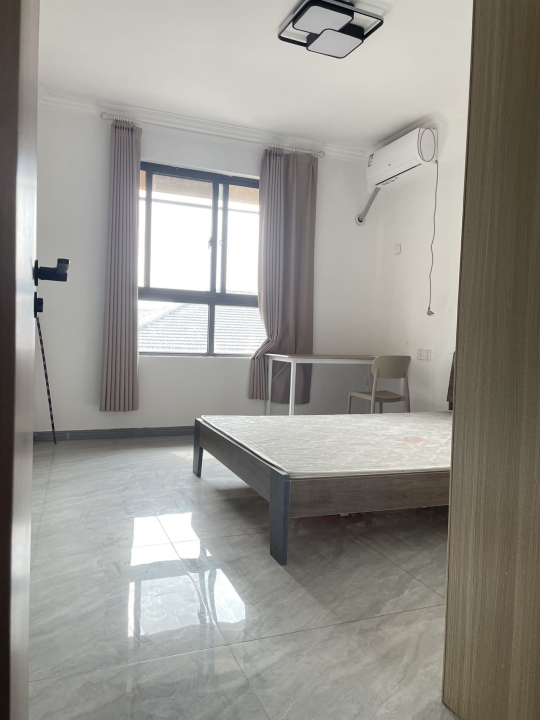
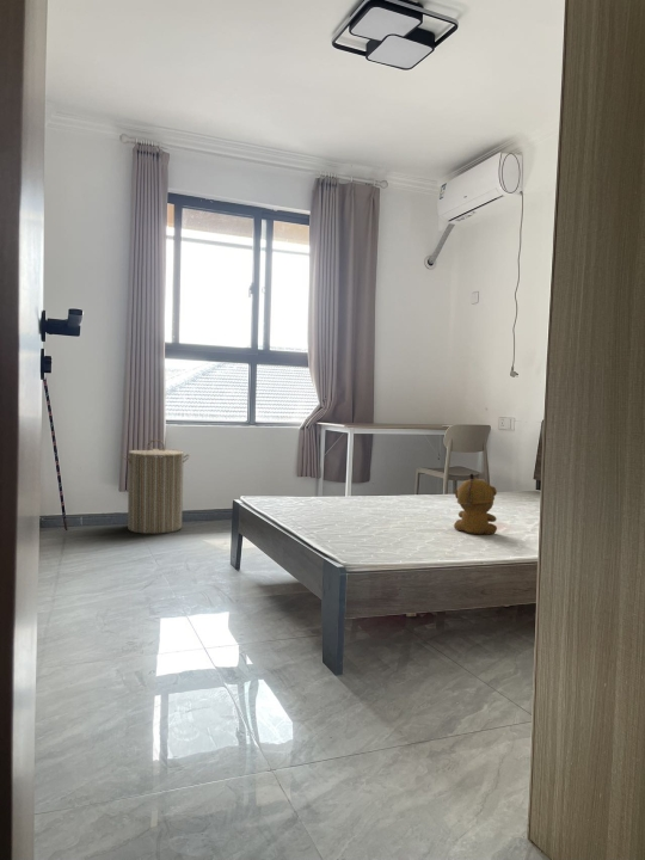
+ laundry hamper [121,438,191,535]
+ stuffed bear [453,473,498,535]
